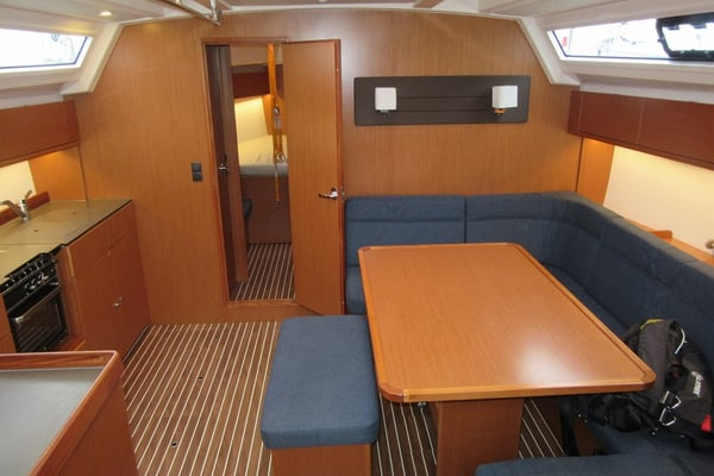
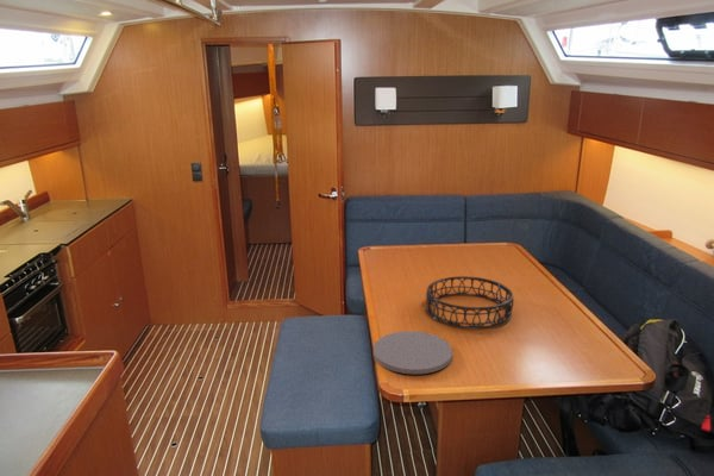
+ plate [372,330,453,375]
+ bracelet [425,275,514,331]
